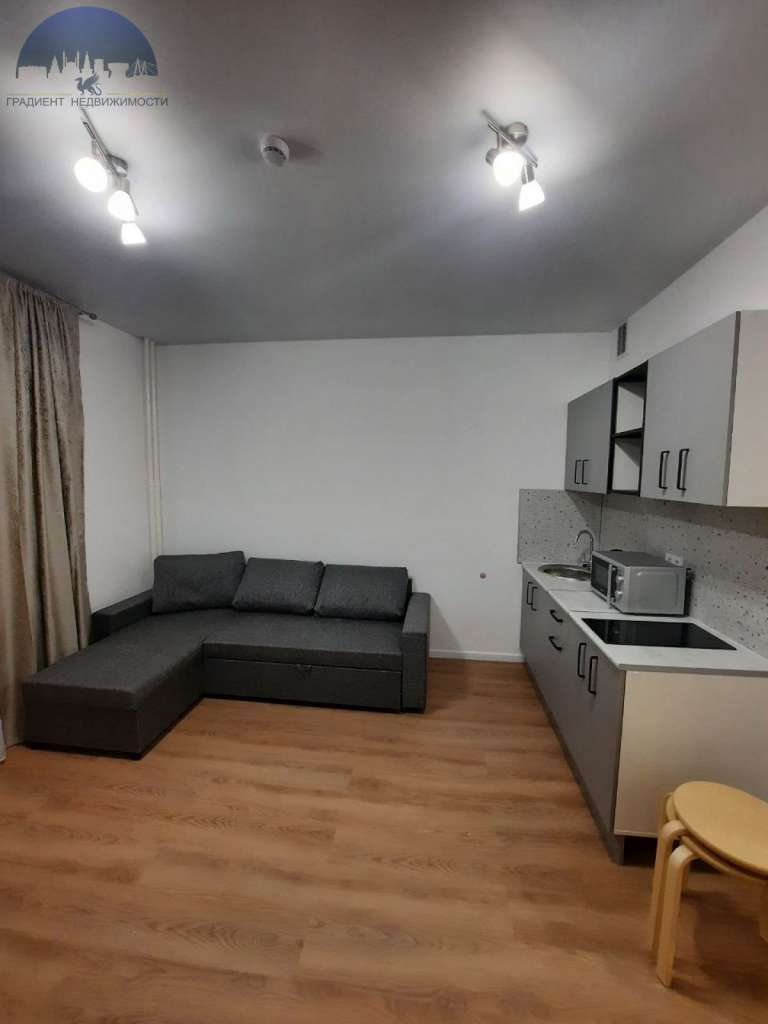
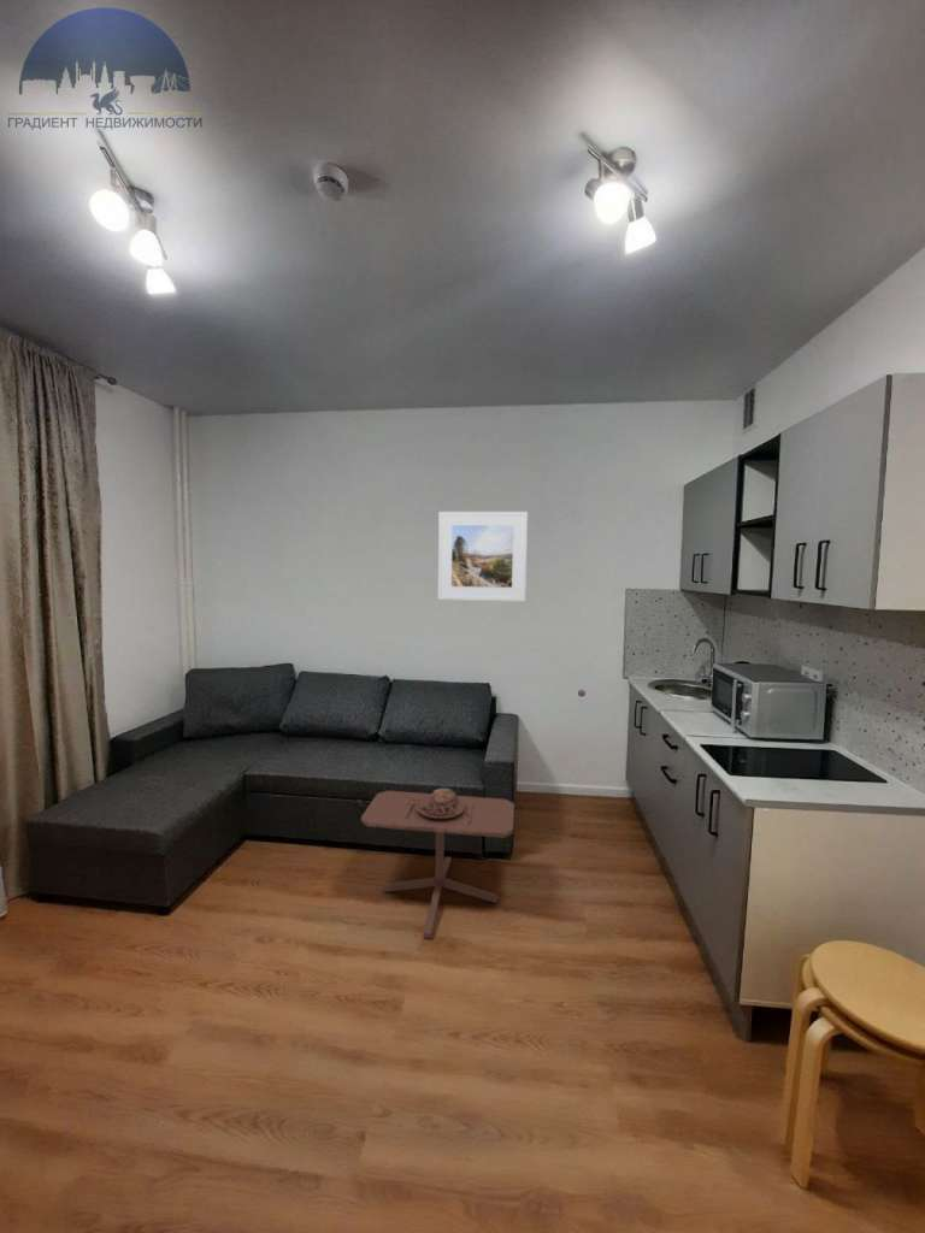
+ side table [360,787,515,940]
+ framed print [437,511,529,602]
